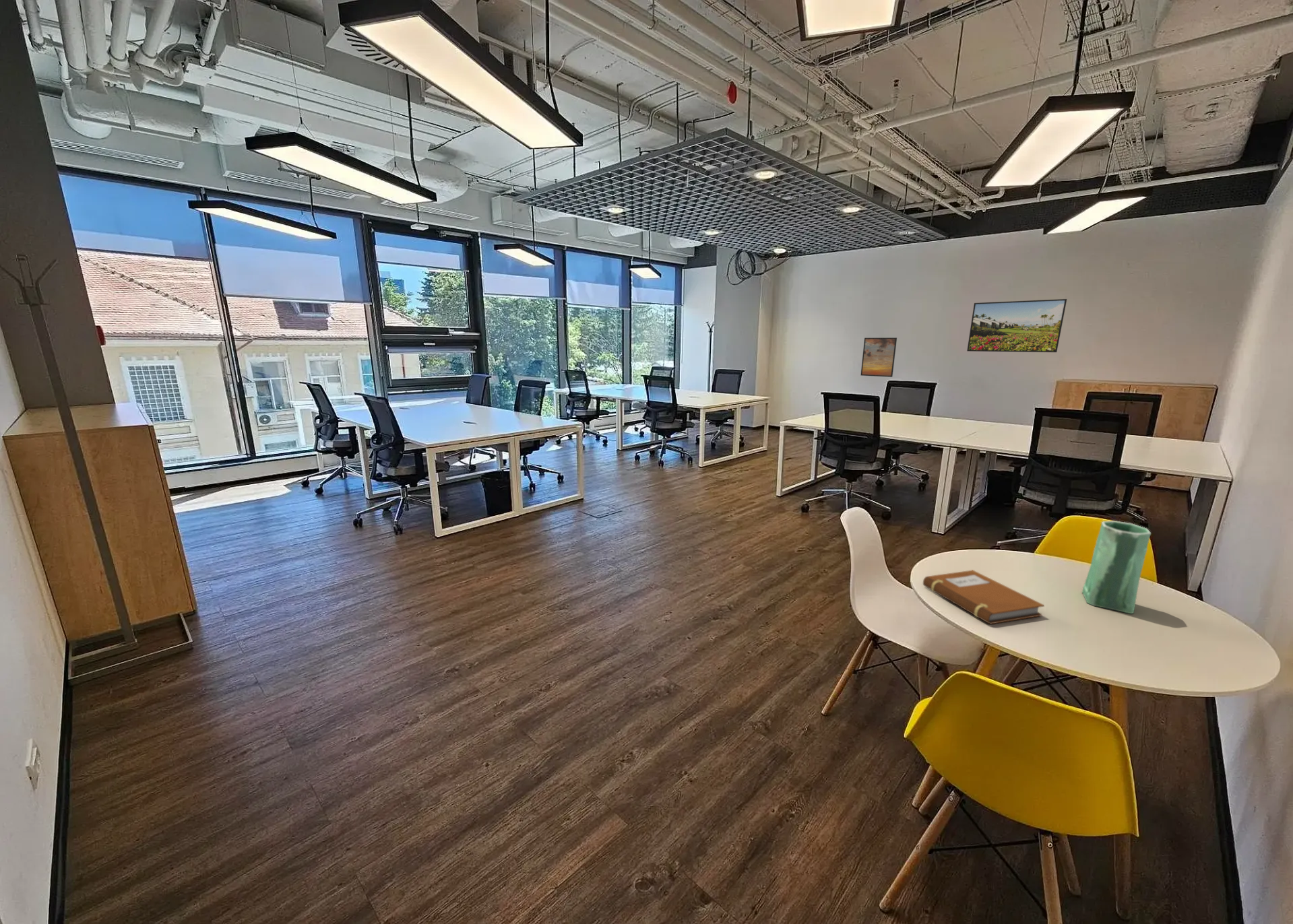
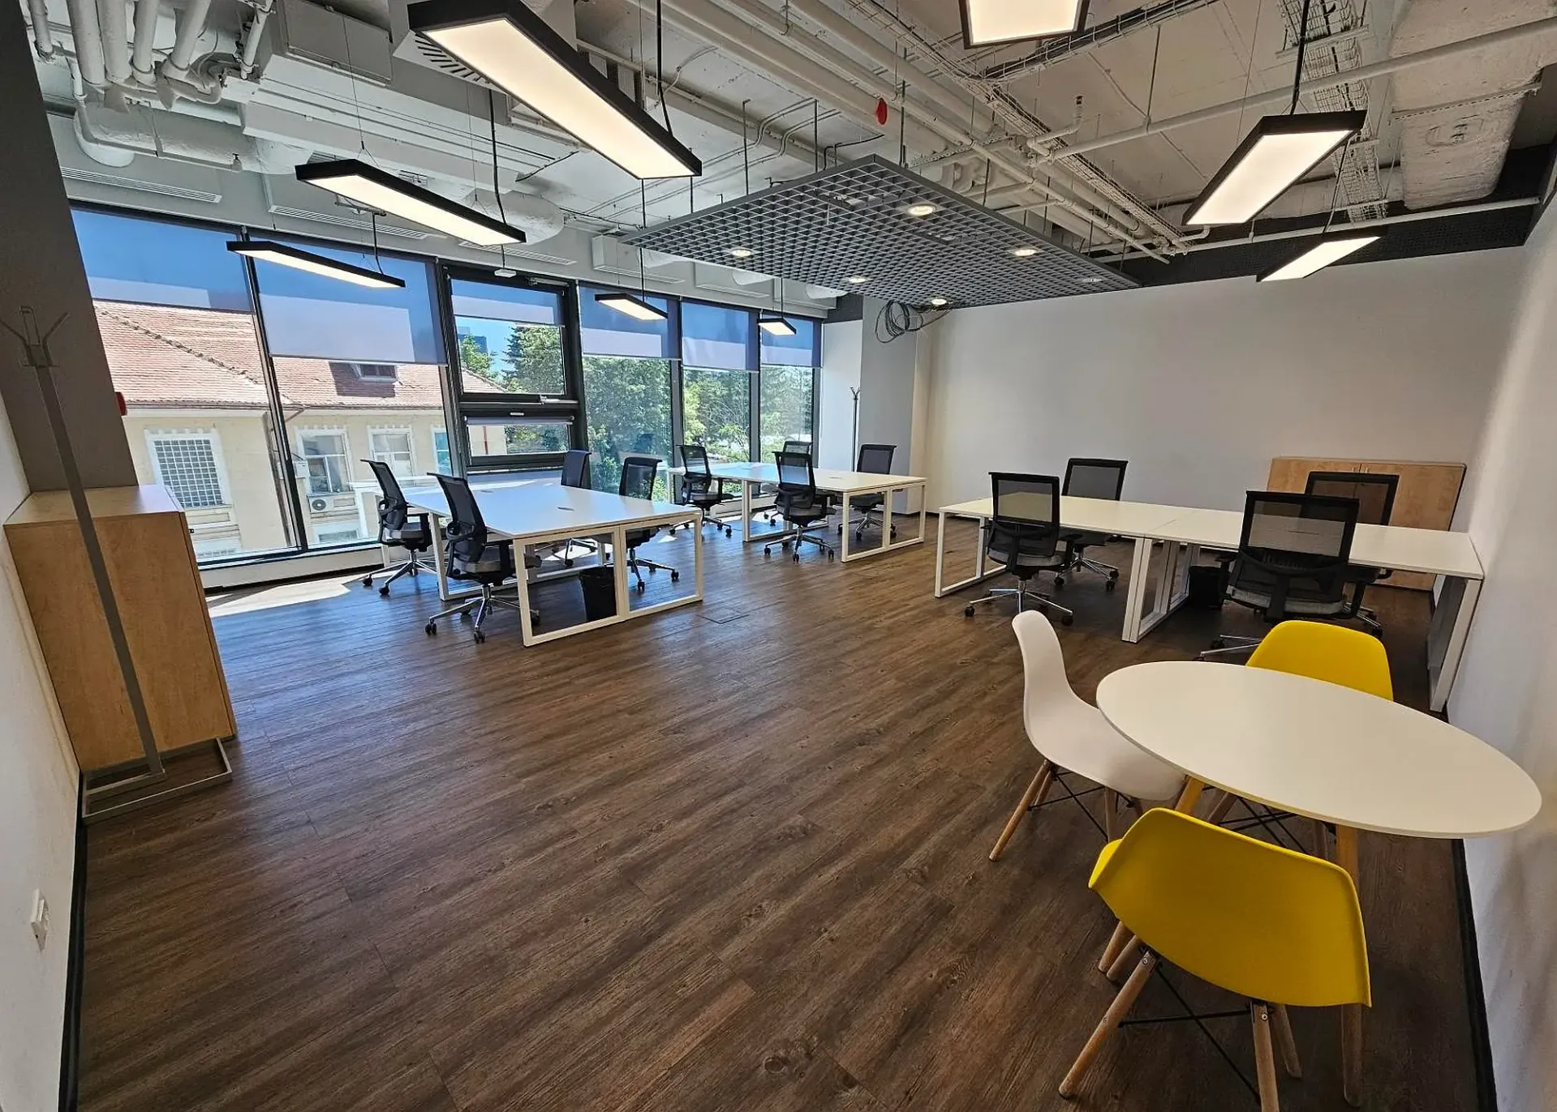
- vase [1081,520,1152,614]
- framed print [860,337,897,378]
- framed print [966,298,1067,353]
- notebook [922,570,1045,625]
